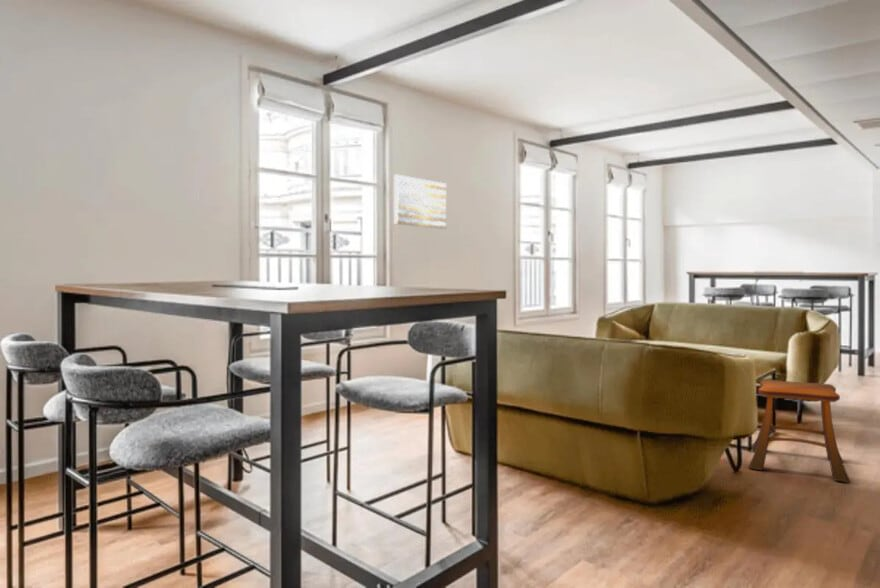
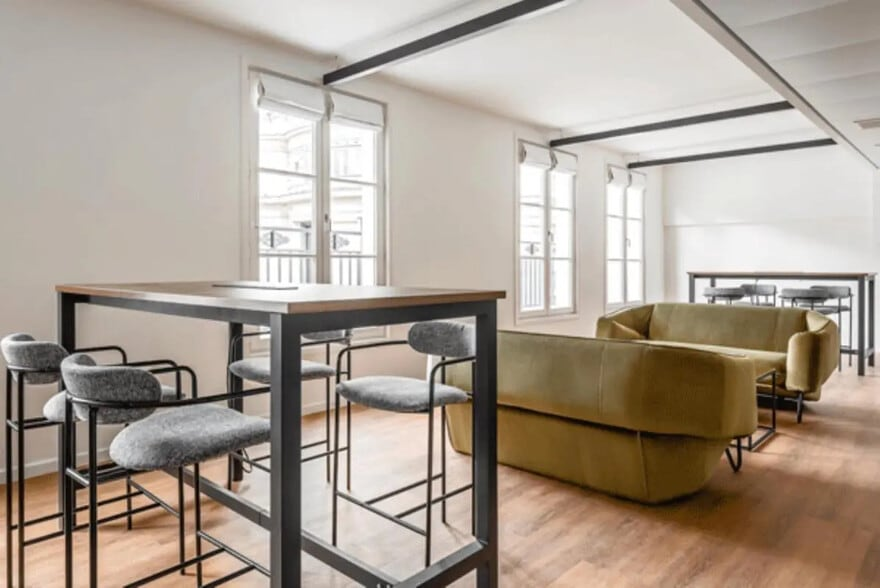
- wall art [393,174,447,230]
- stool [747,379,851,483]
